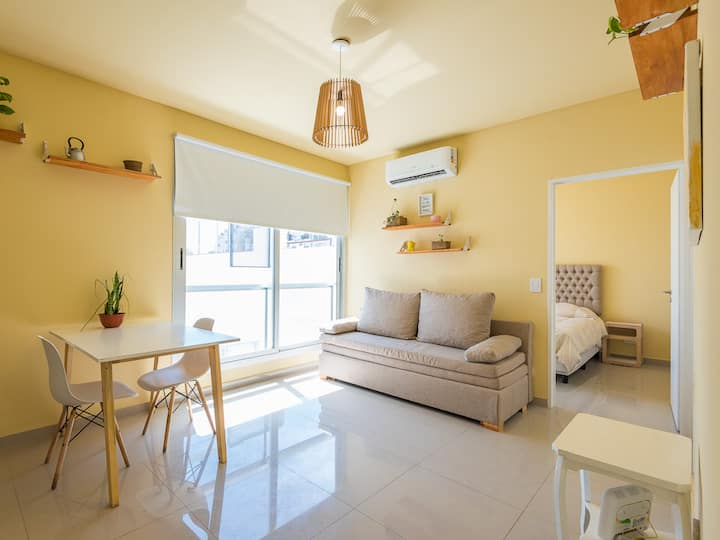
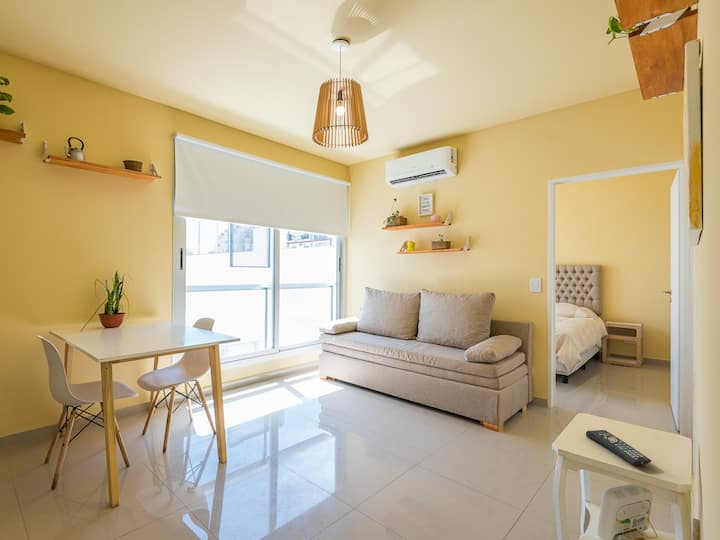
+ remote control [585,429,652,466]
